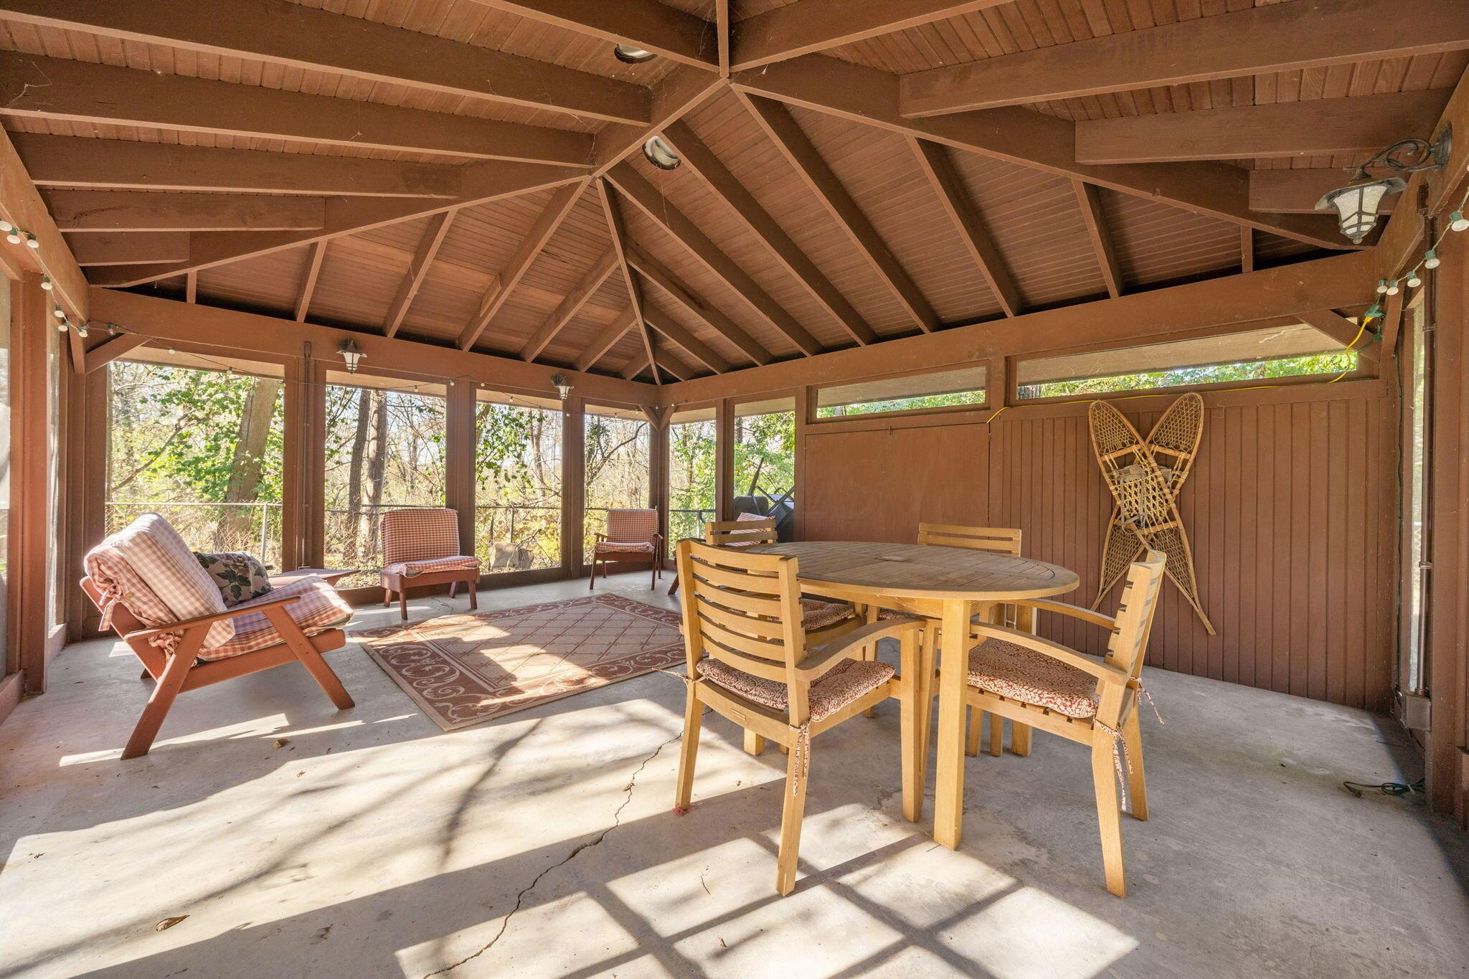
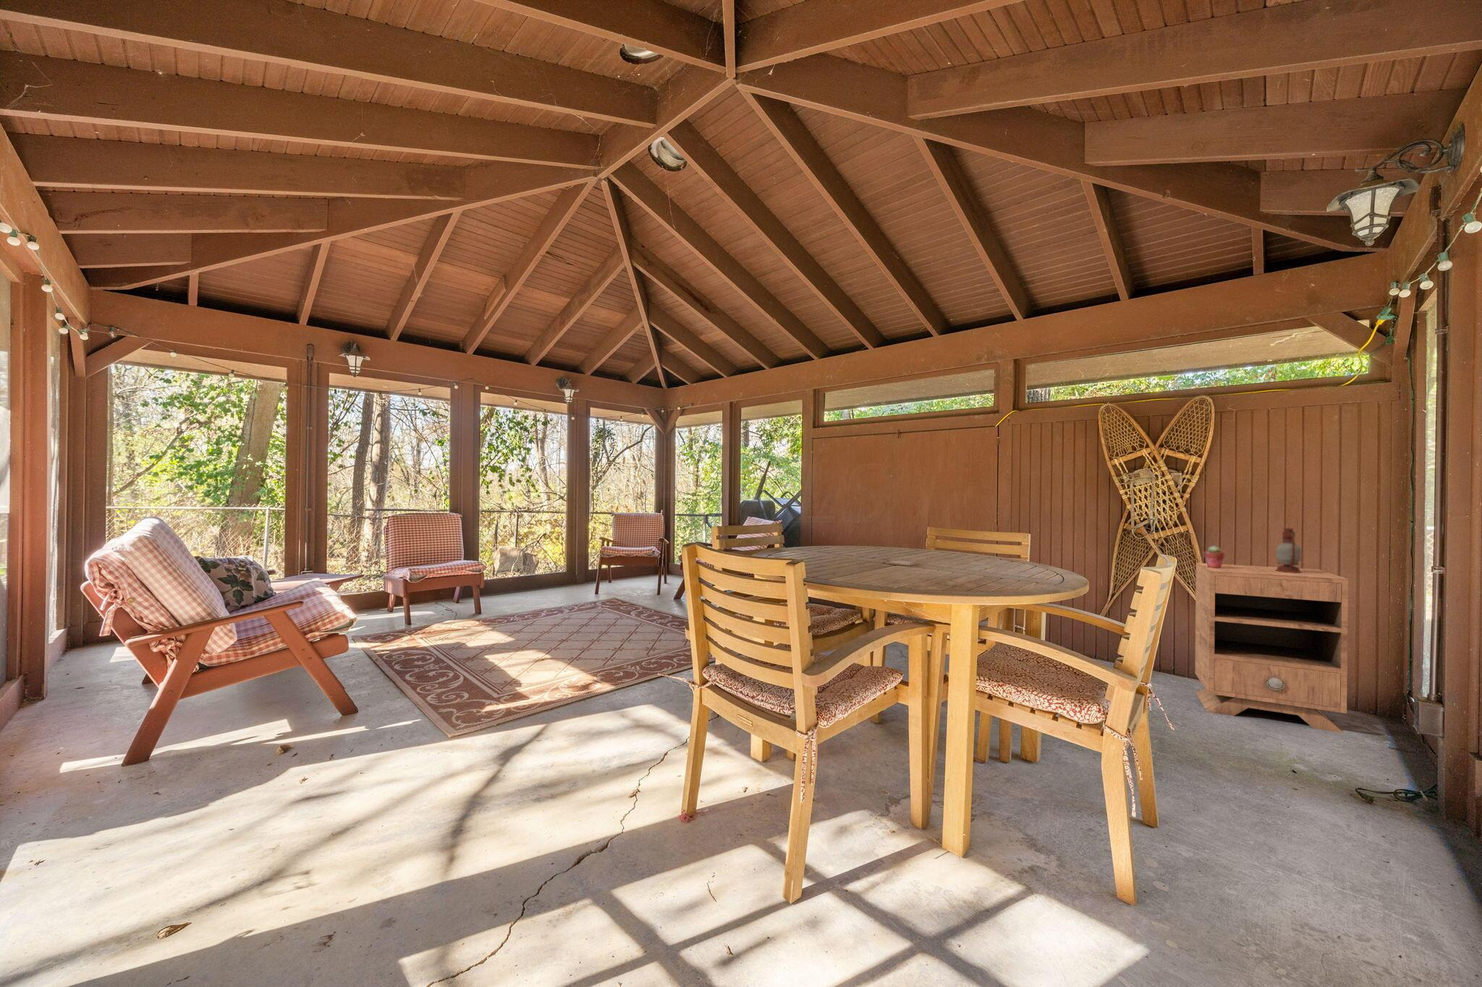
+ nightstand [1194,562,1349,734]
+ potted succulent [1202,545,1226,568]
+ lantern [1275,513,1301,574]
